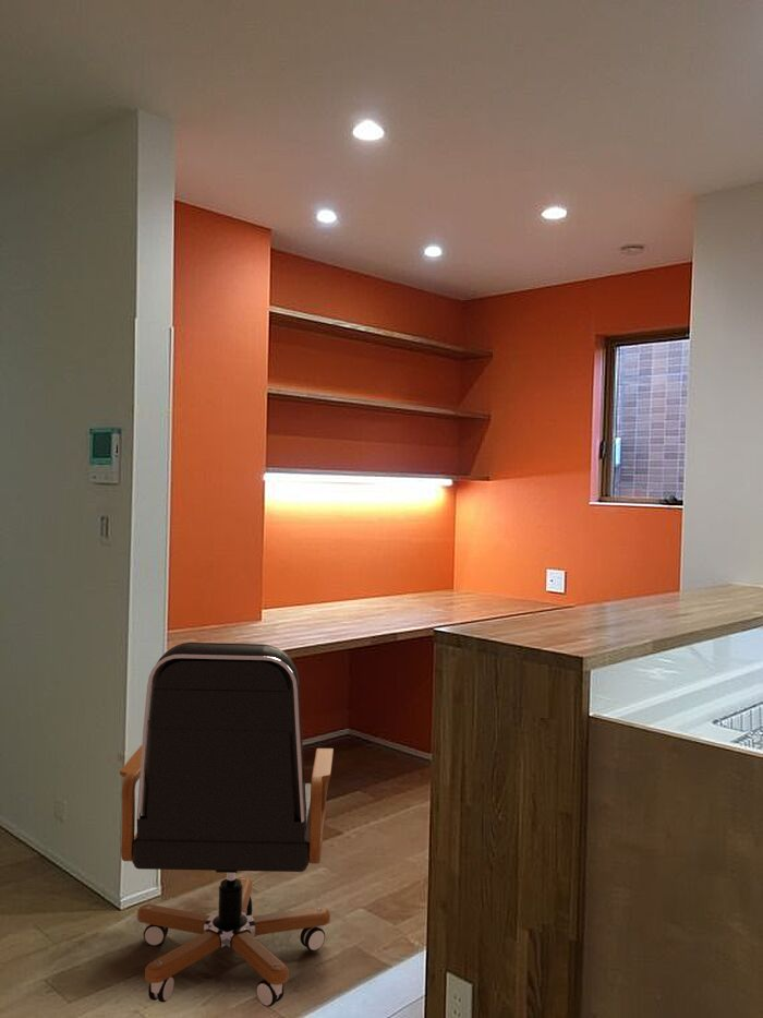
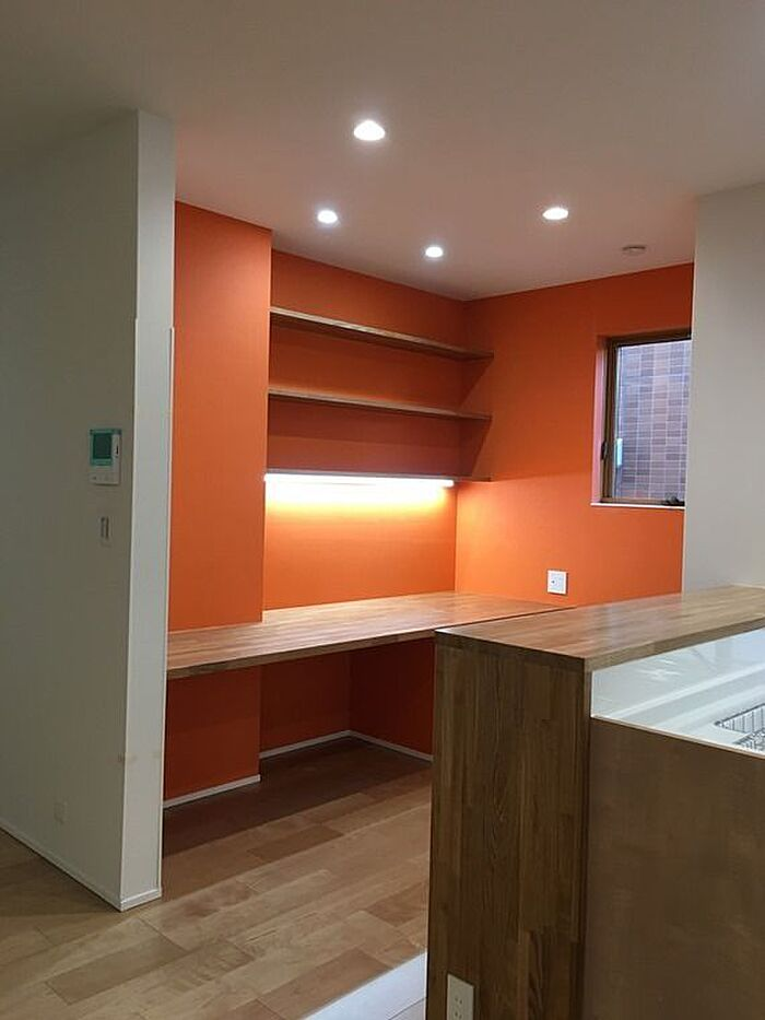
- office chair [119,642,335,1008]
